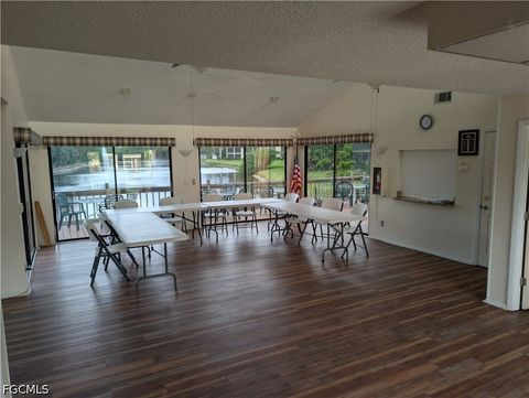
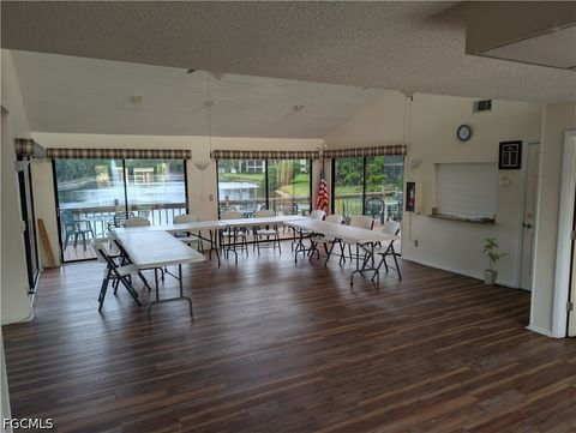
+ house plant [481,237,510,285]
